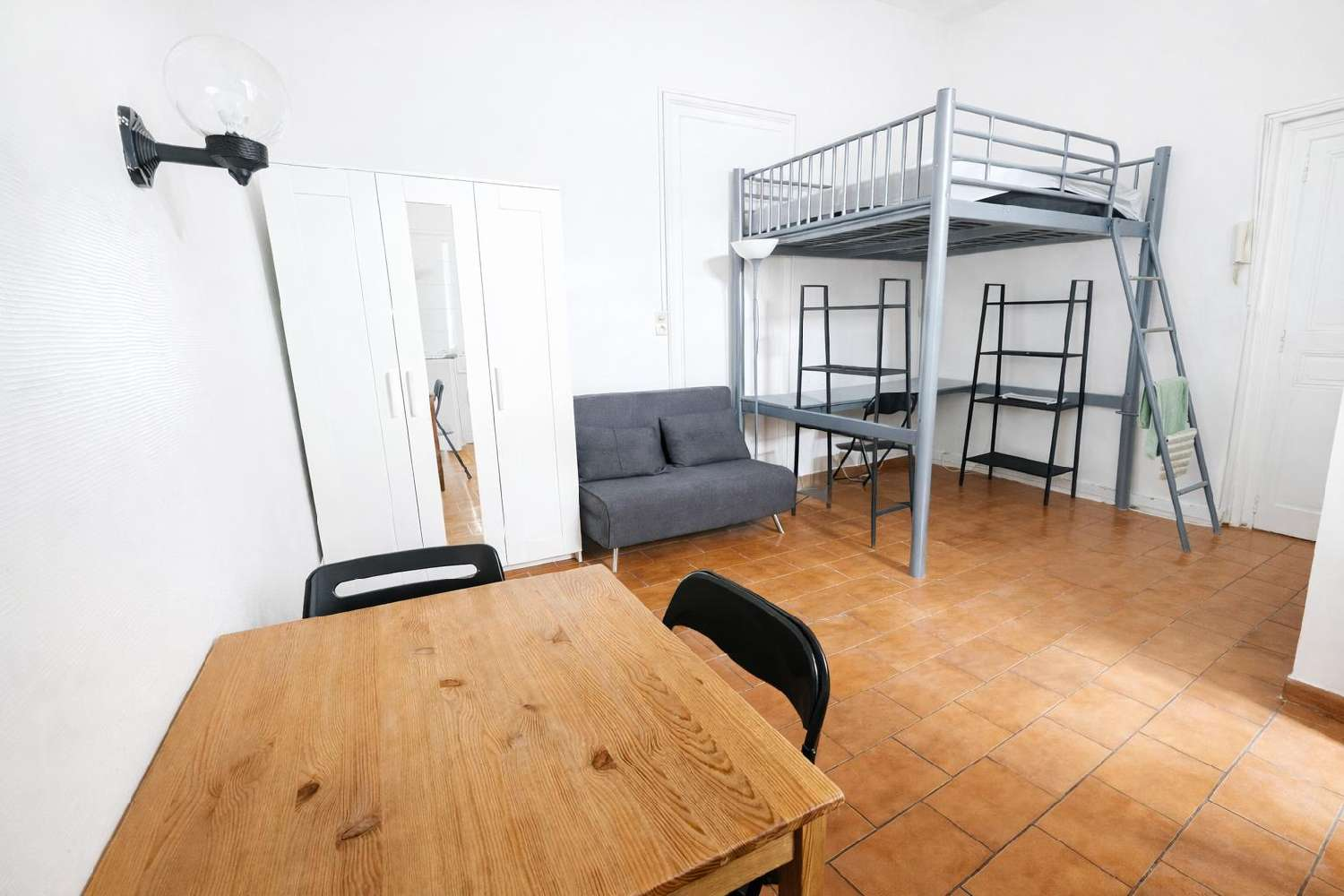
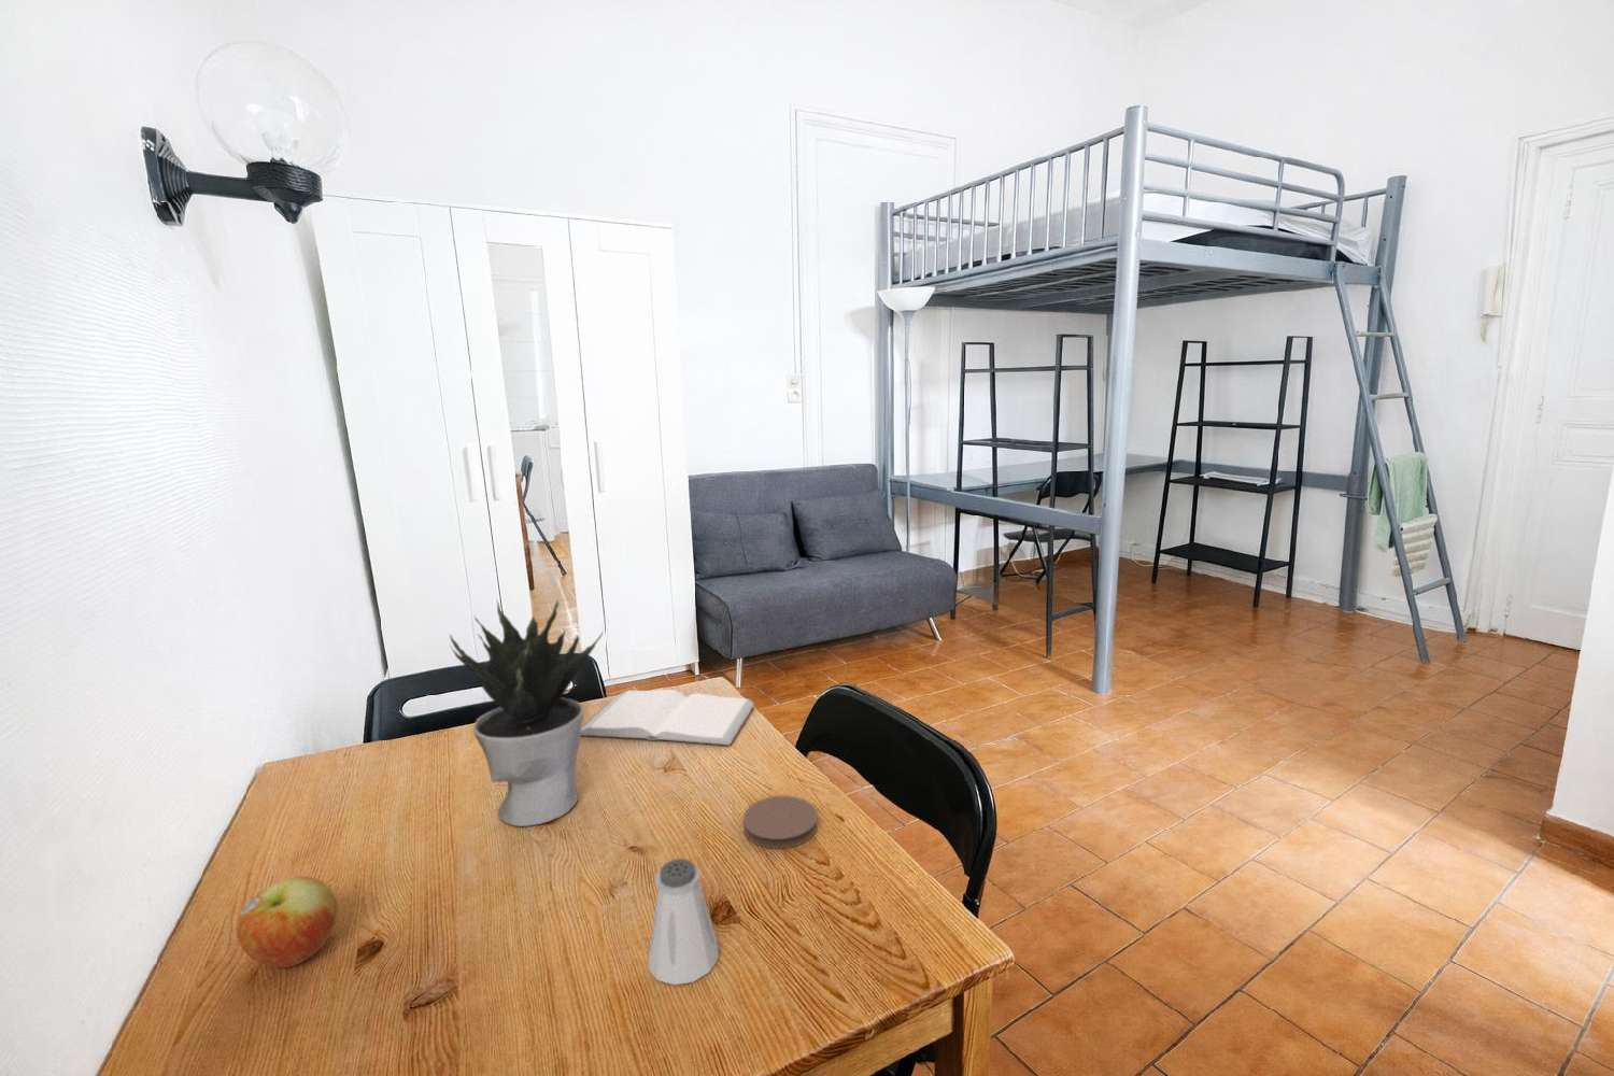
+ saltshaker [646,857,719,986]
+ coaster [742,795,819,850]
+ potted plant [449,598,604,827]
+ apple [235,874,339,968]
+ book [580,688,757,747]
